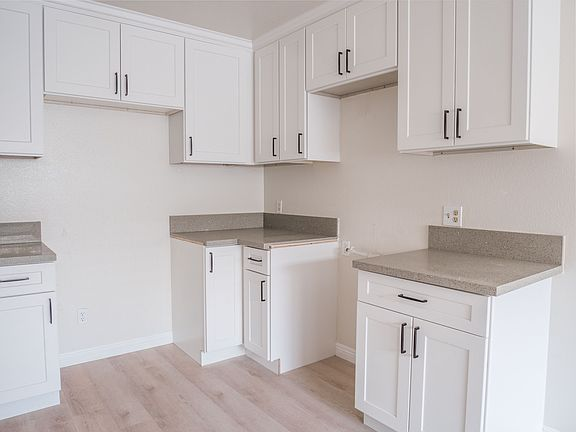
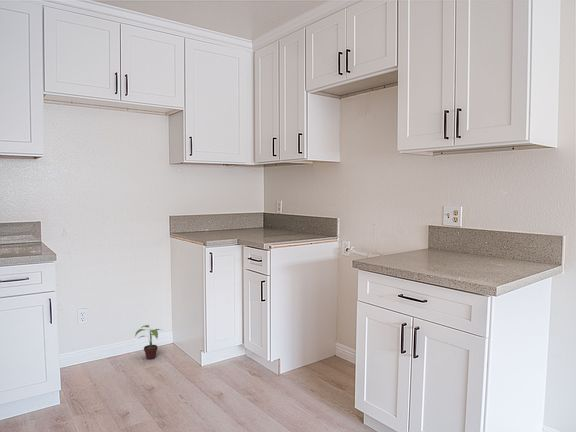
+ potted plant [134,324,164,360]
